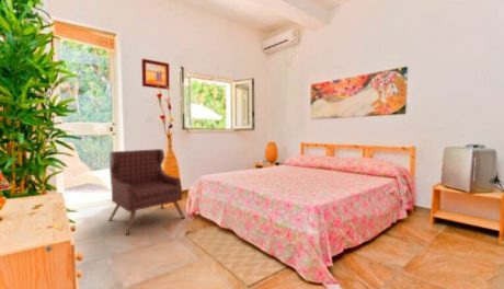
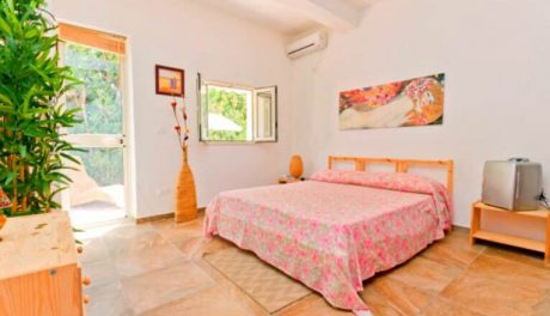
- armchair [107,148,186,236]
